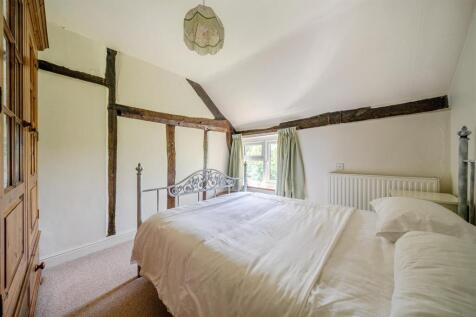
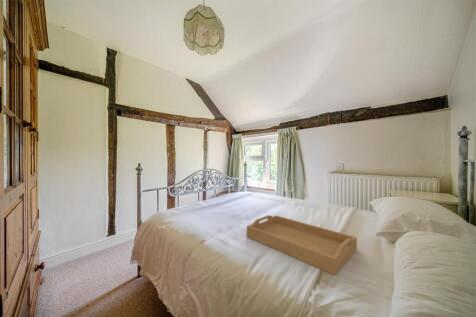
+ serving tray [246,214,358,276]
